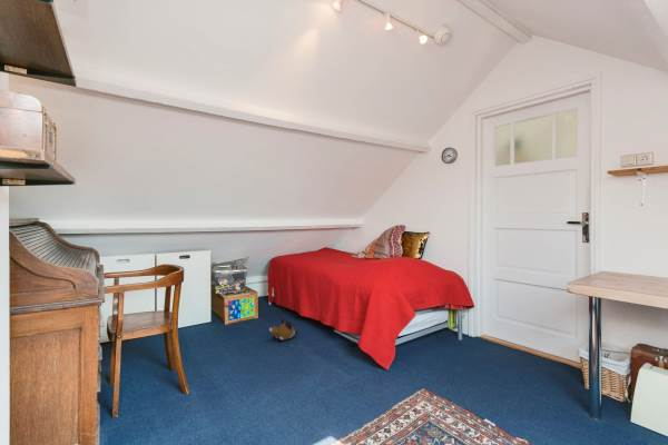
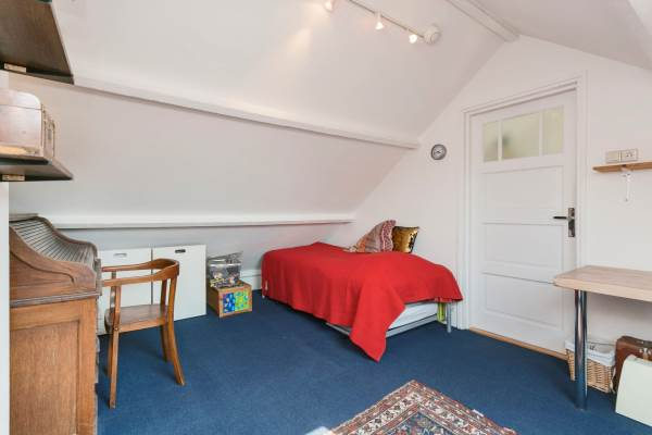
- plush toy [268,317,298,343]
